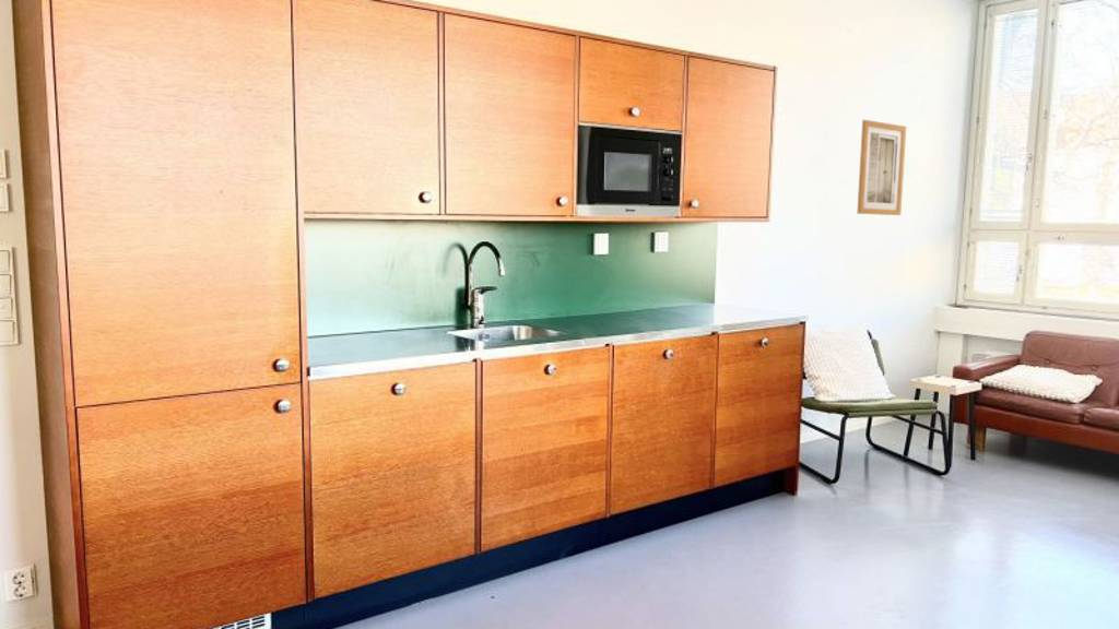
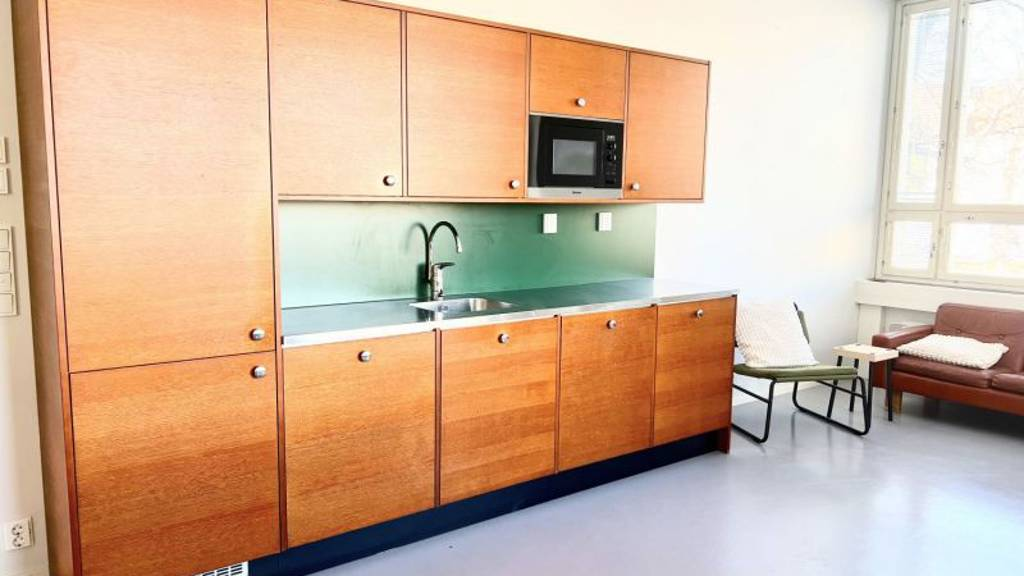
- wall art [856,119,907,216]
